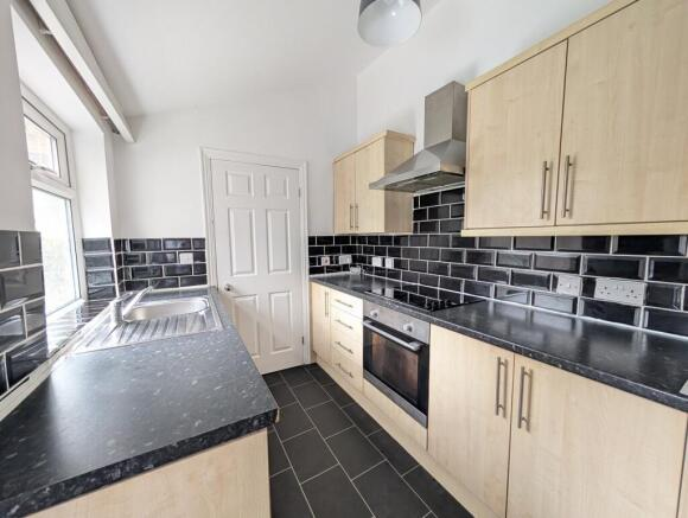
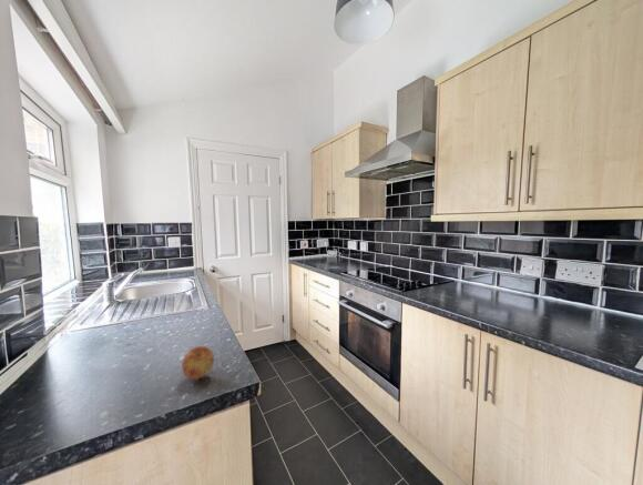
+ apple [181,345,215,381]
